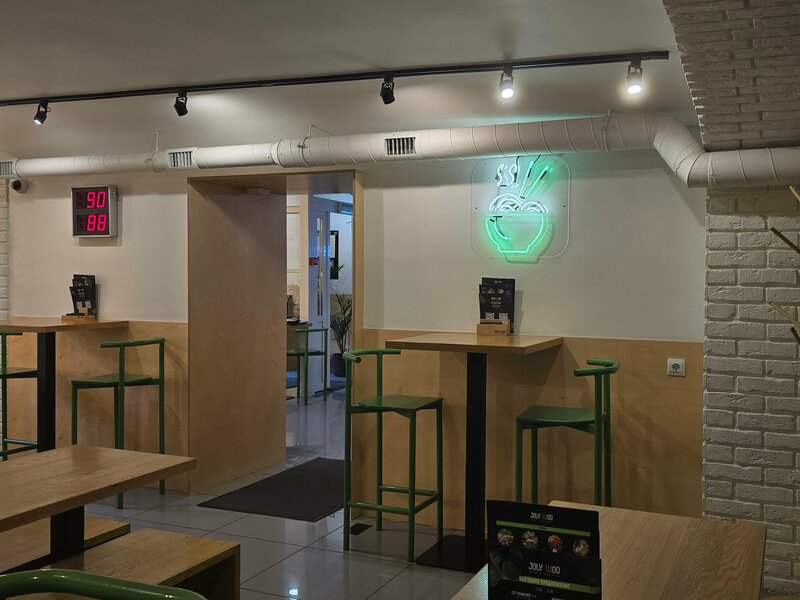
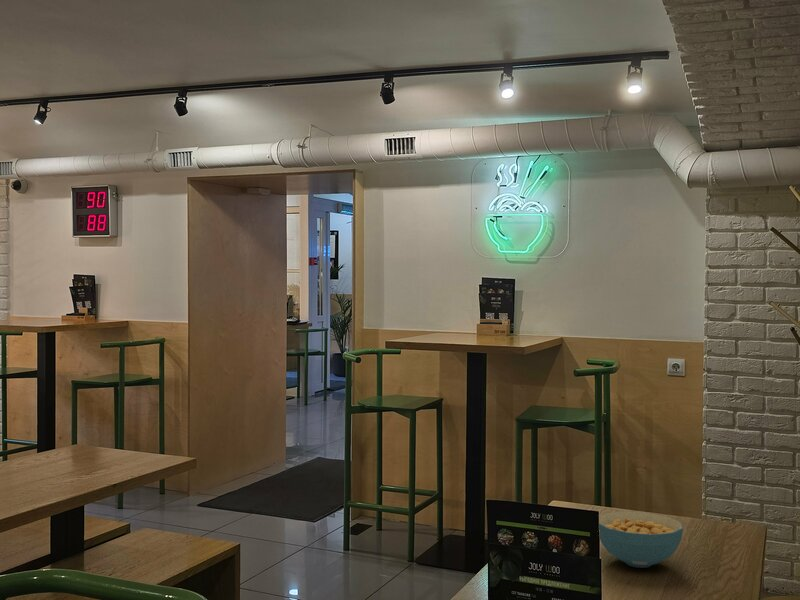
+ cereal bowl [598,510,684,569]
